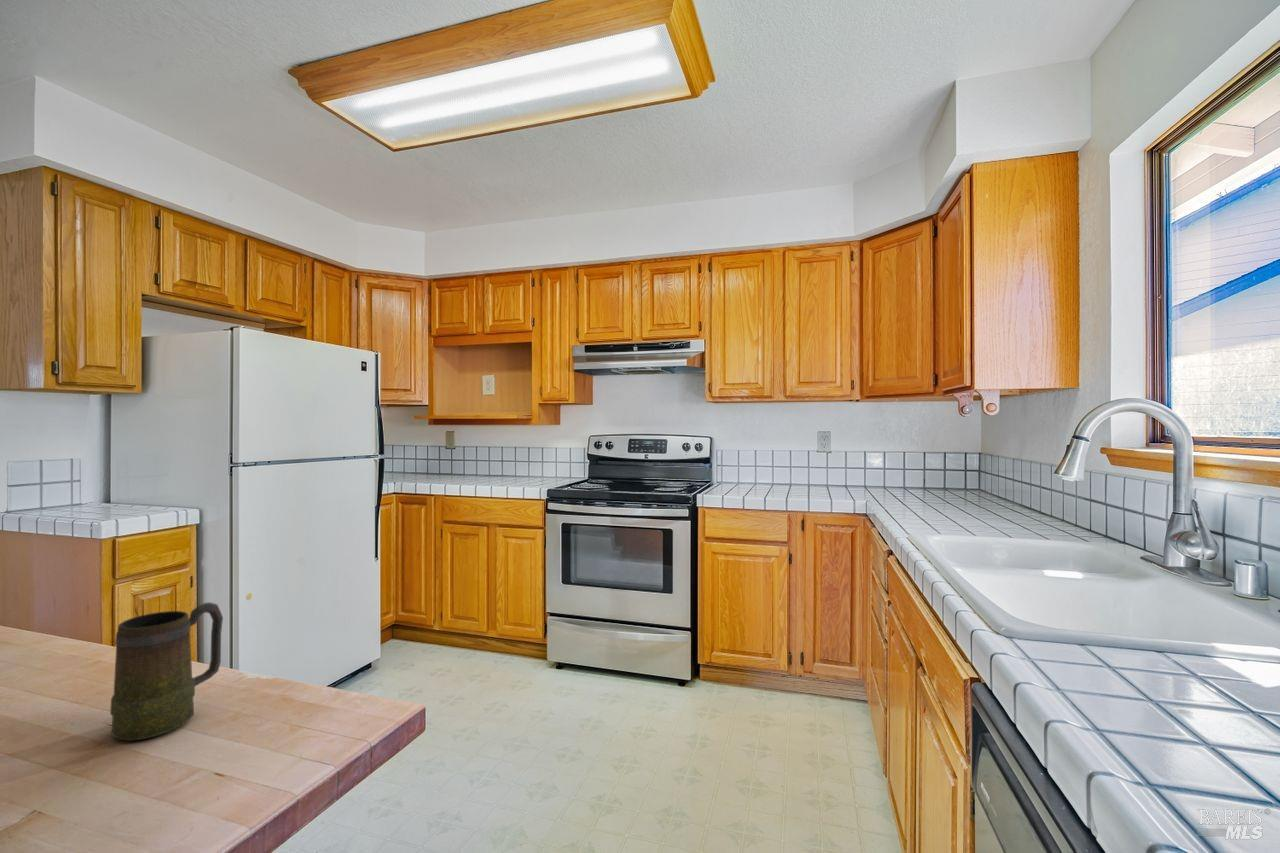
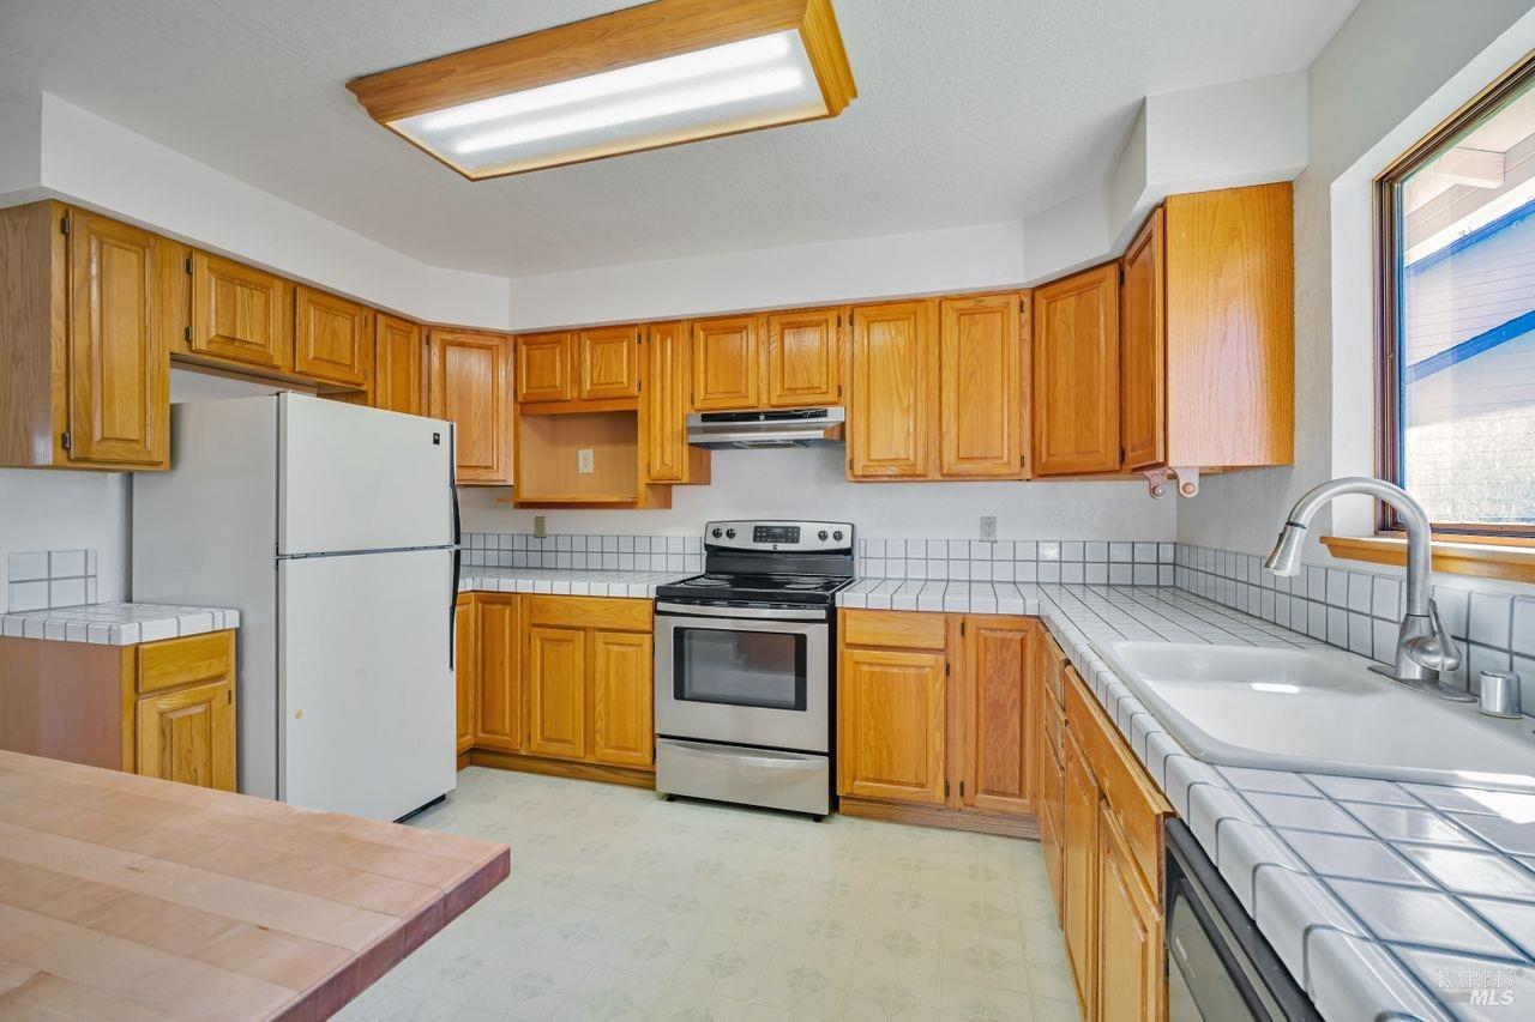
- mug [109,601,224,741]
